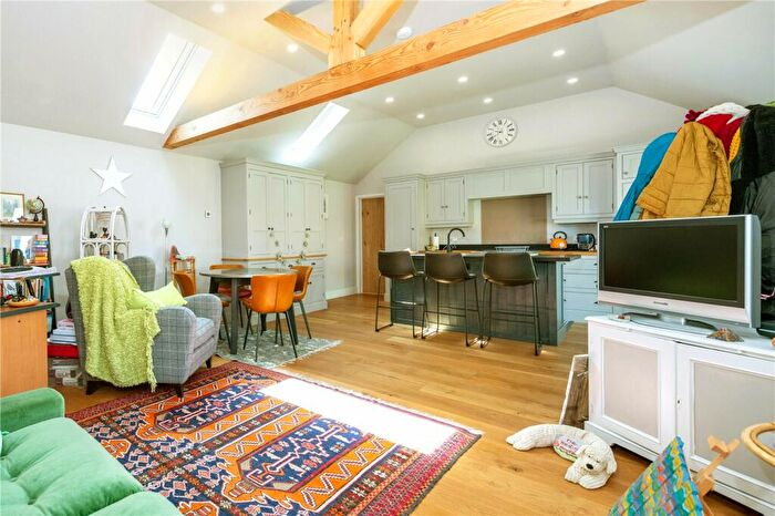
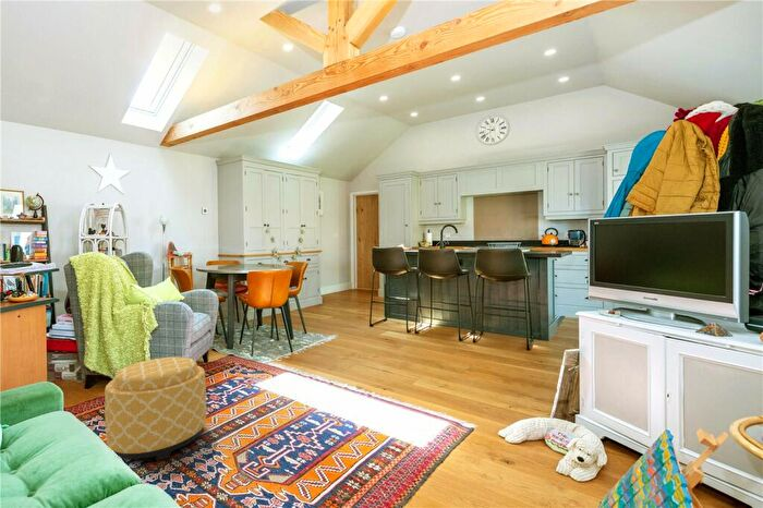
+ ottoman [104,356,207,462]
